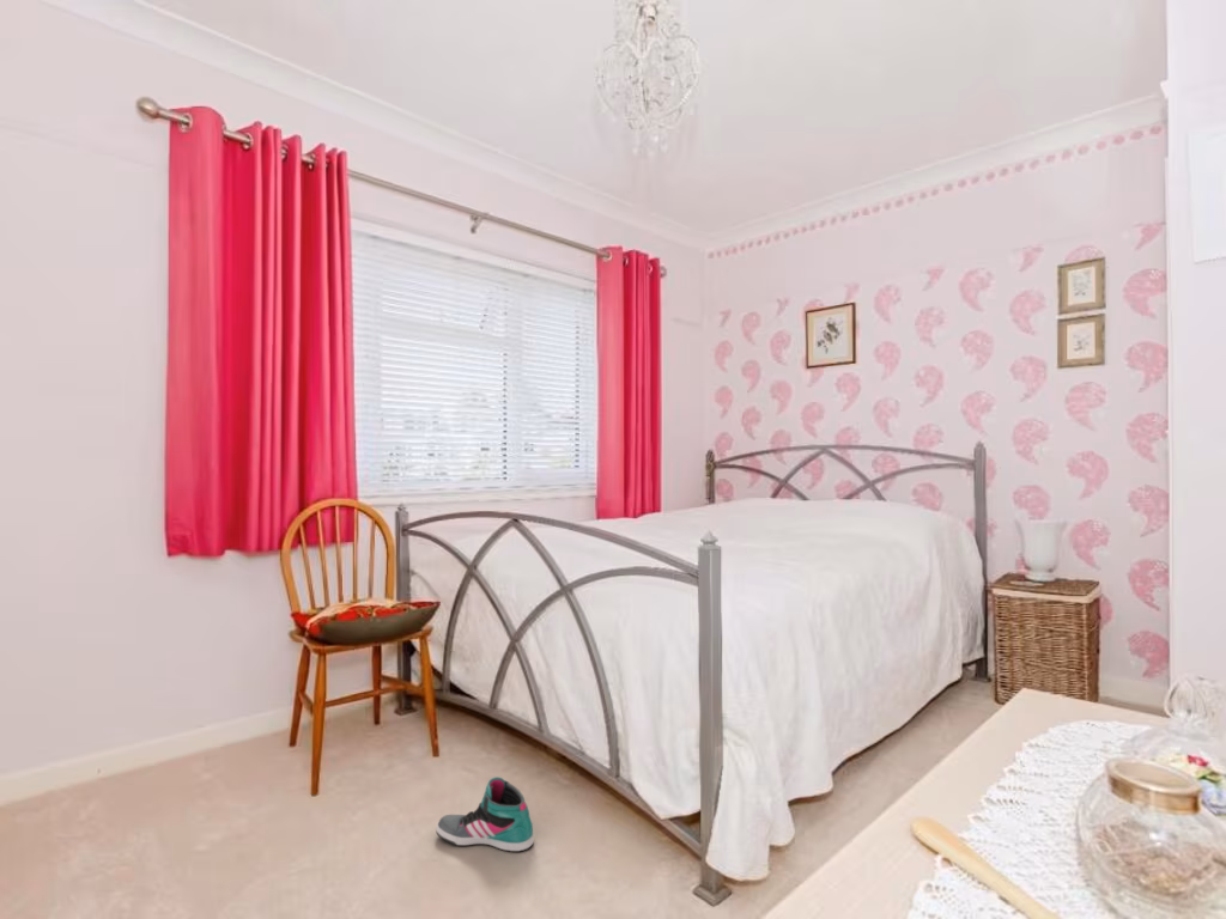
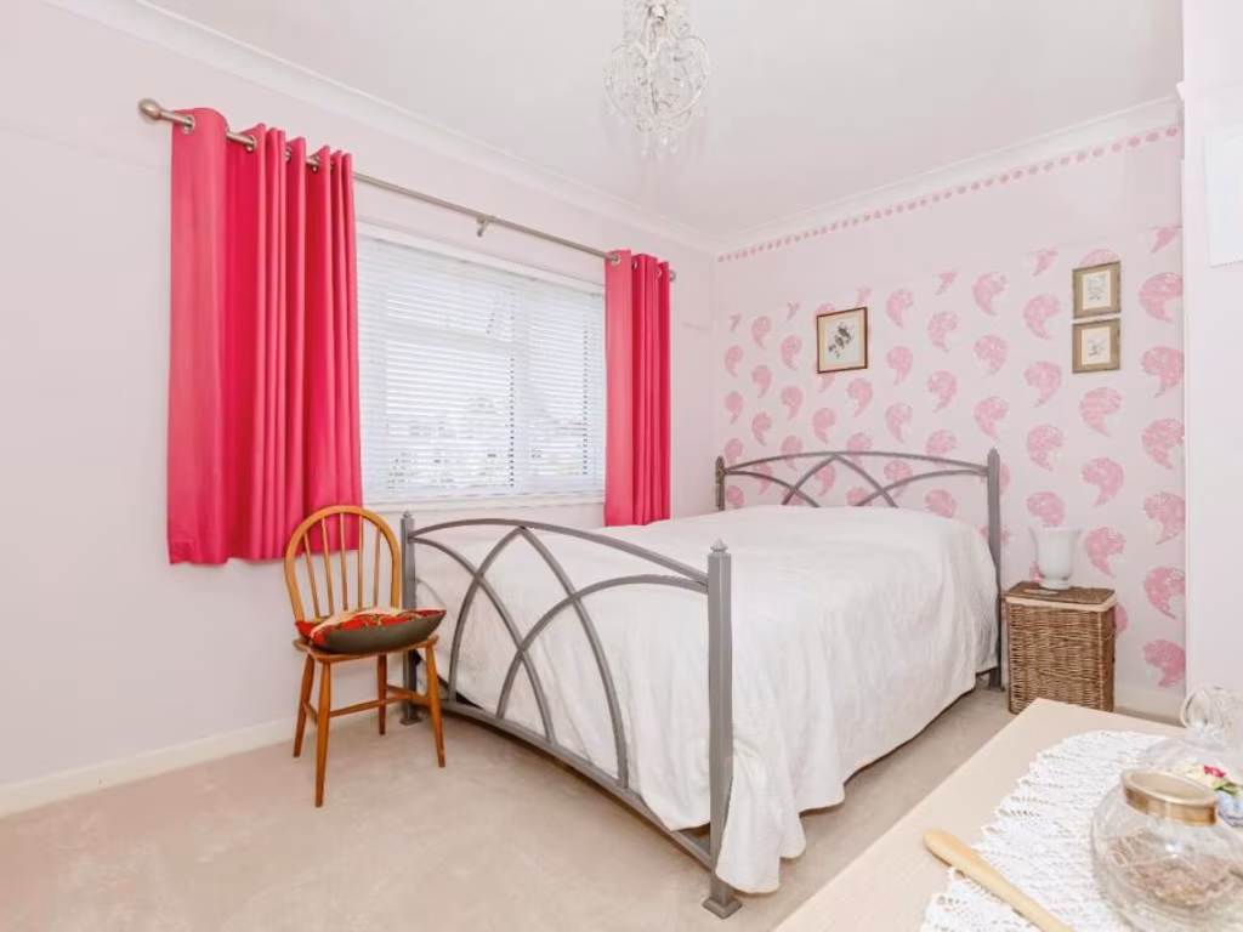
- sneaker [435,775,535,853]
